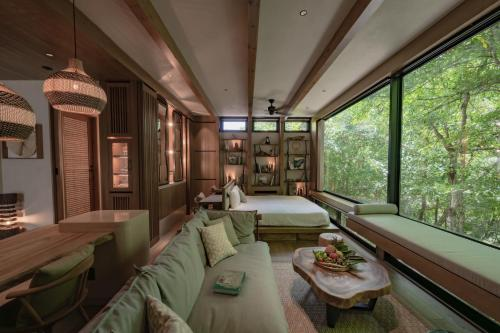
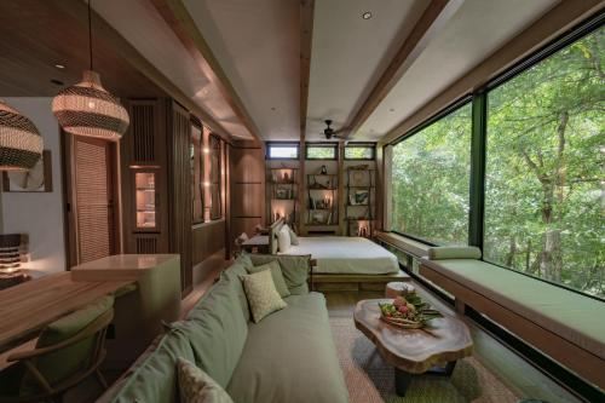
- book [212,269,247,297]
